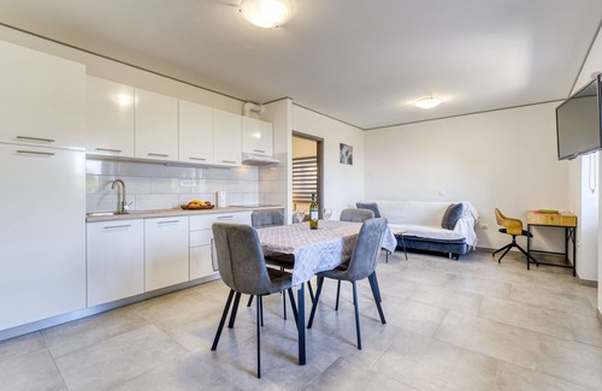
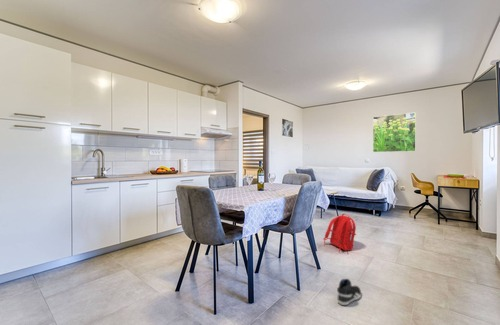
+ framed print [372,111,417,153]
+ backpack [322,213,357,254]
+ sneaker [336,278,362,306]
